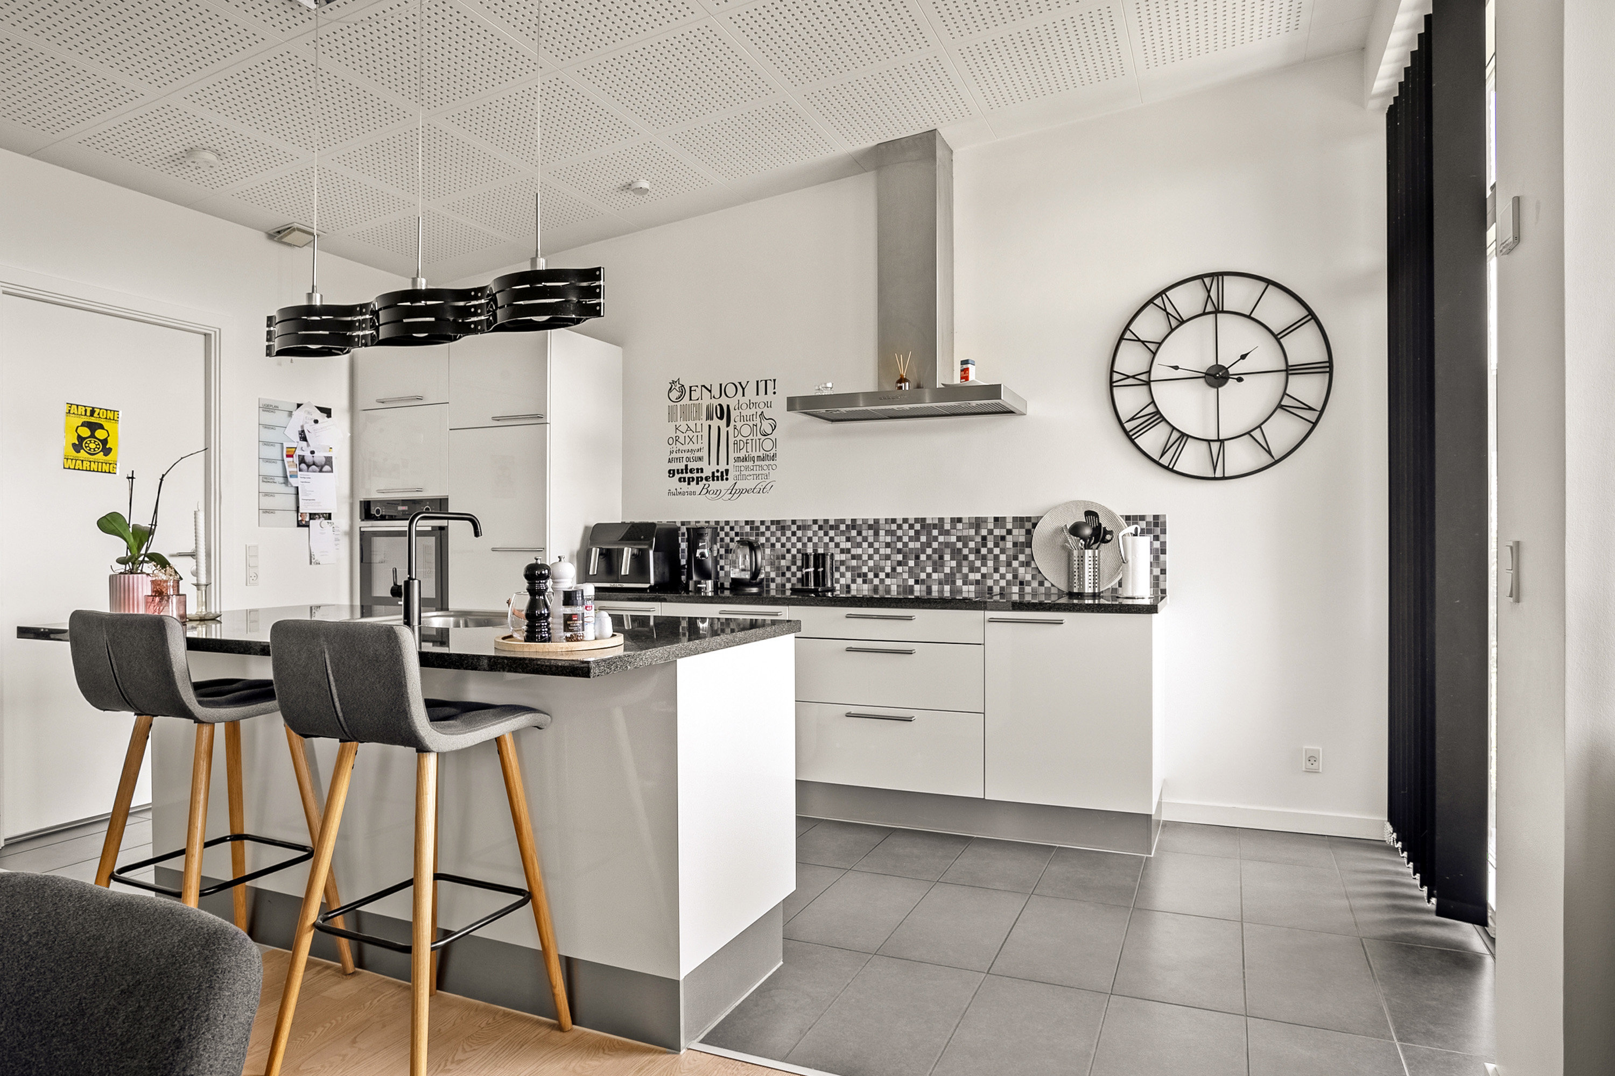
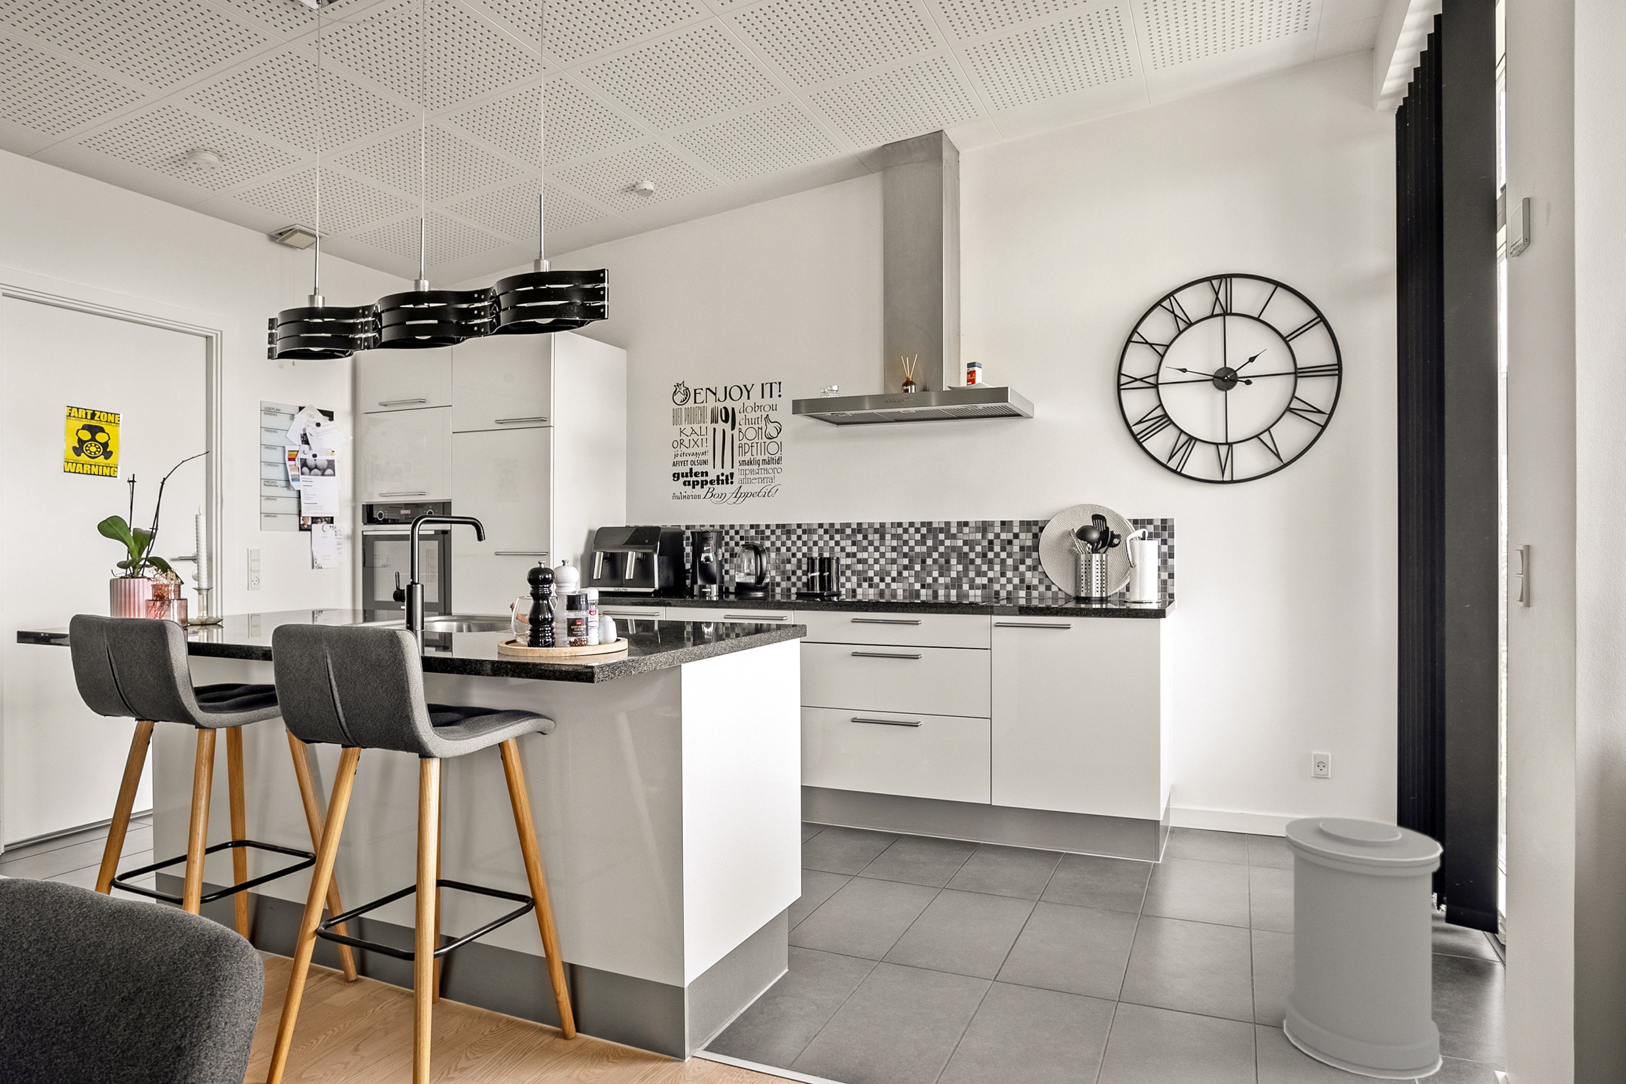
+ trash can [1282,817,1443,1080]
